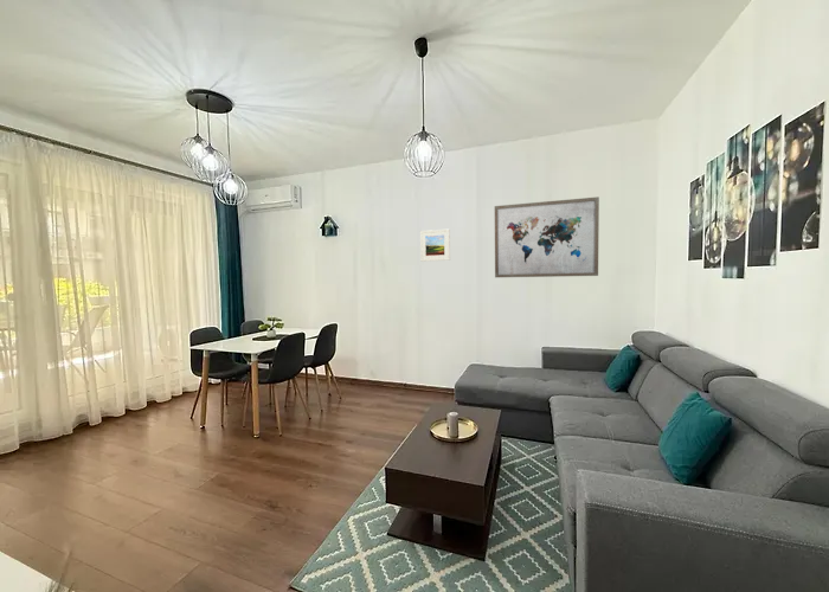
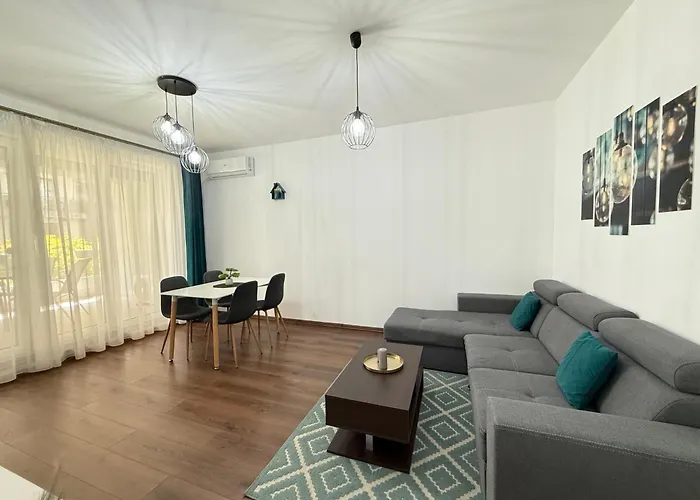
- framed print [419,229,451,263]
- wall art [494,195,600,278]
